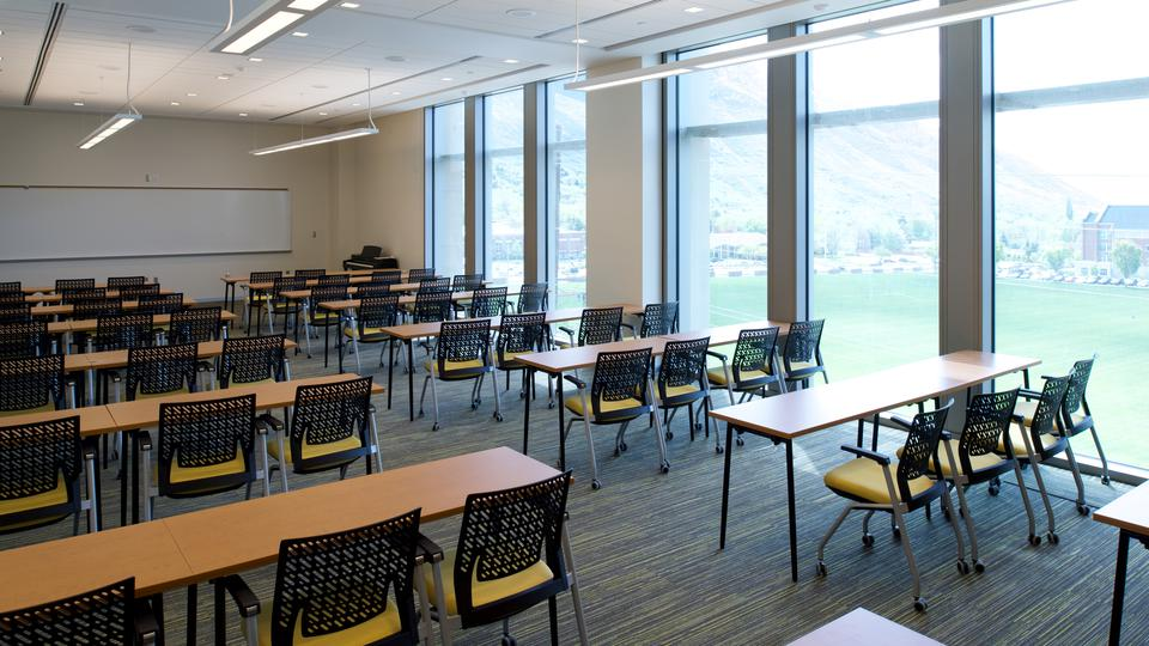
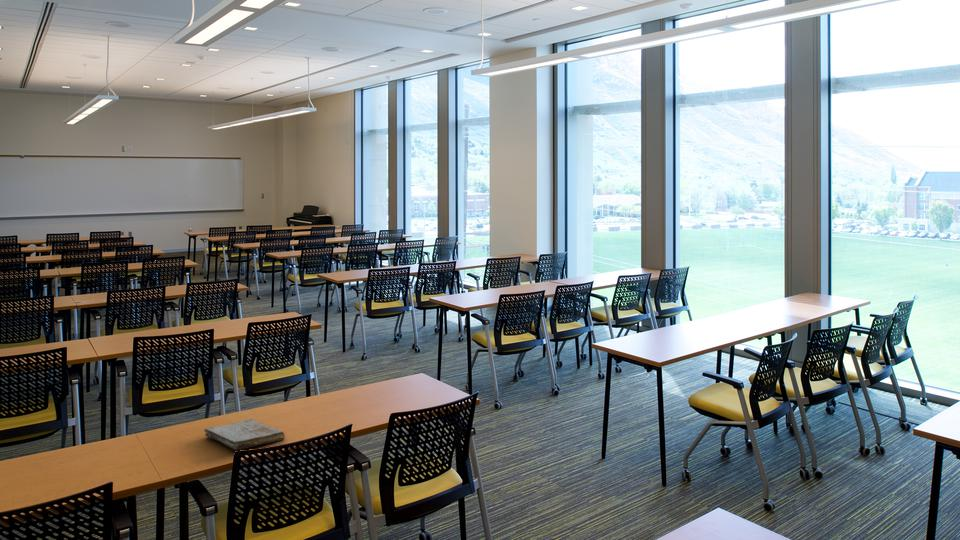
+ book [203,418,286,451]
